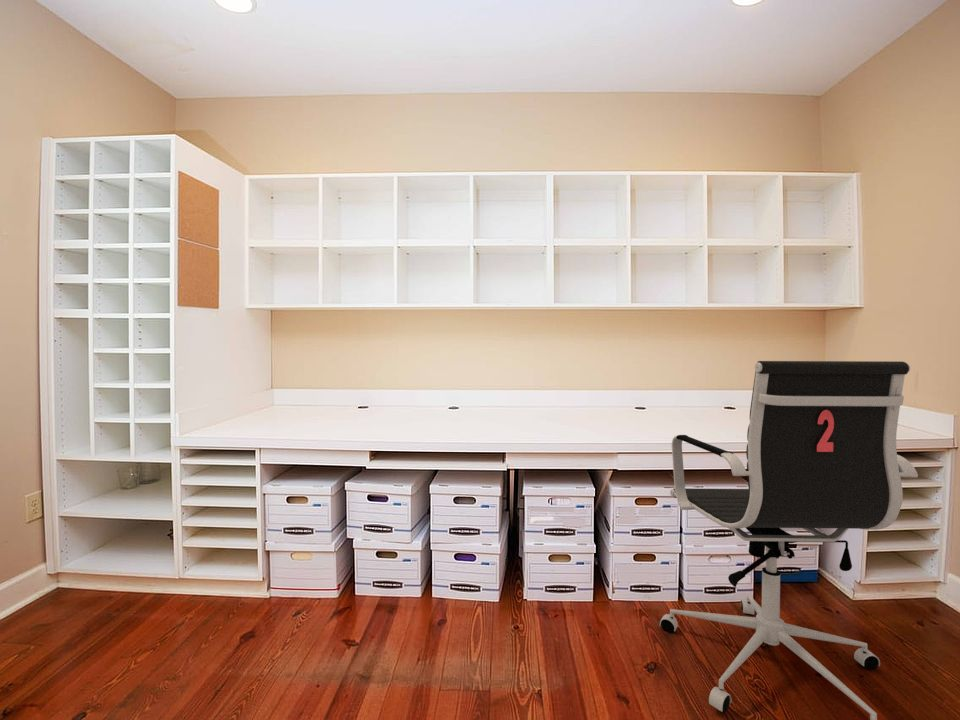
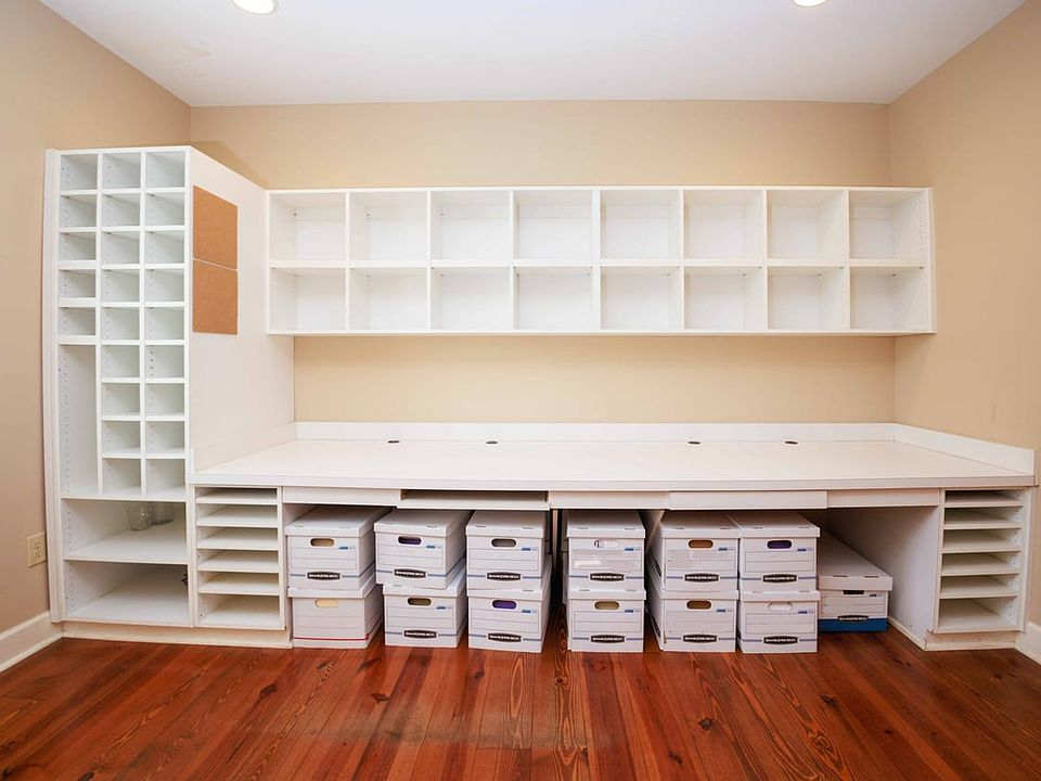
- office chair [659,360,919,720]
